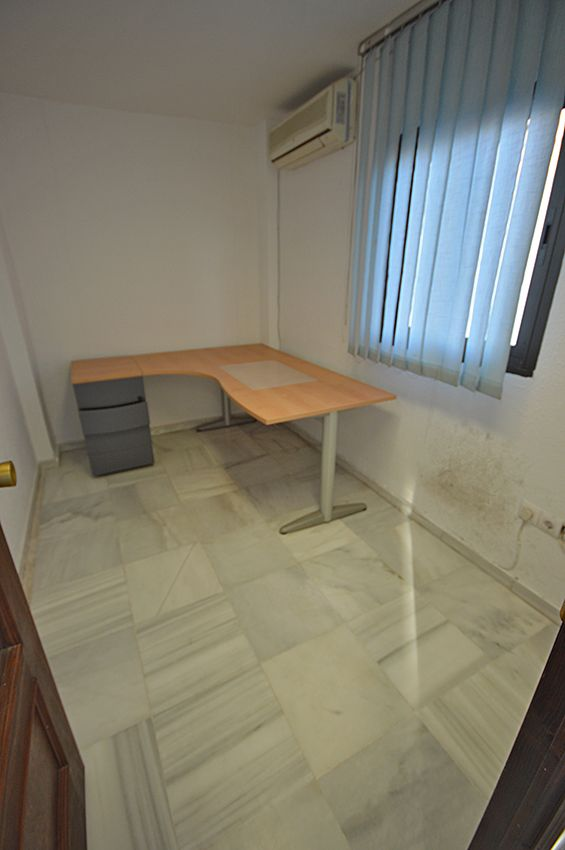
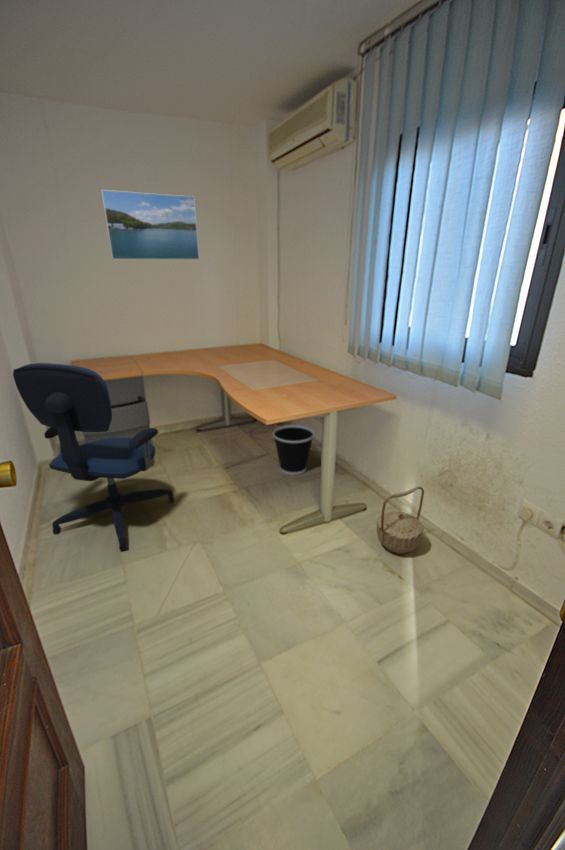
+ office chair [12,362,175,552]
+ basket [376,486,425,555]
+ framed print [100,189,200,261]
+ wastebasket [272,424,315,476]
